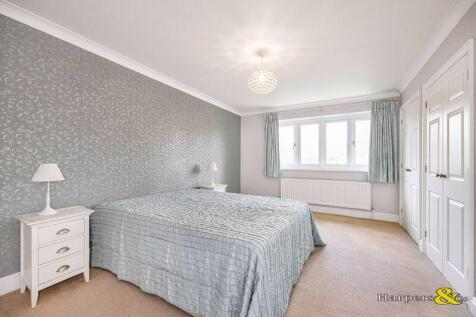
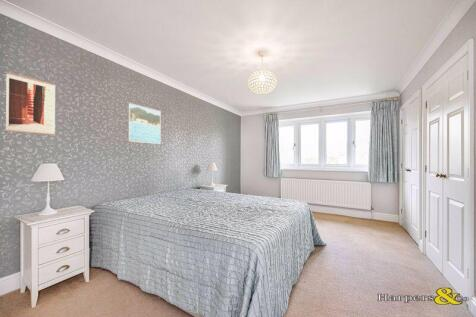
+ wall art [5,71,56,136]
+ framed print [127,102,162,145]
